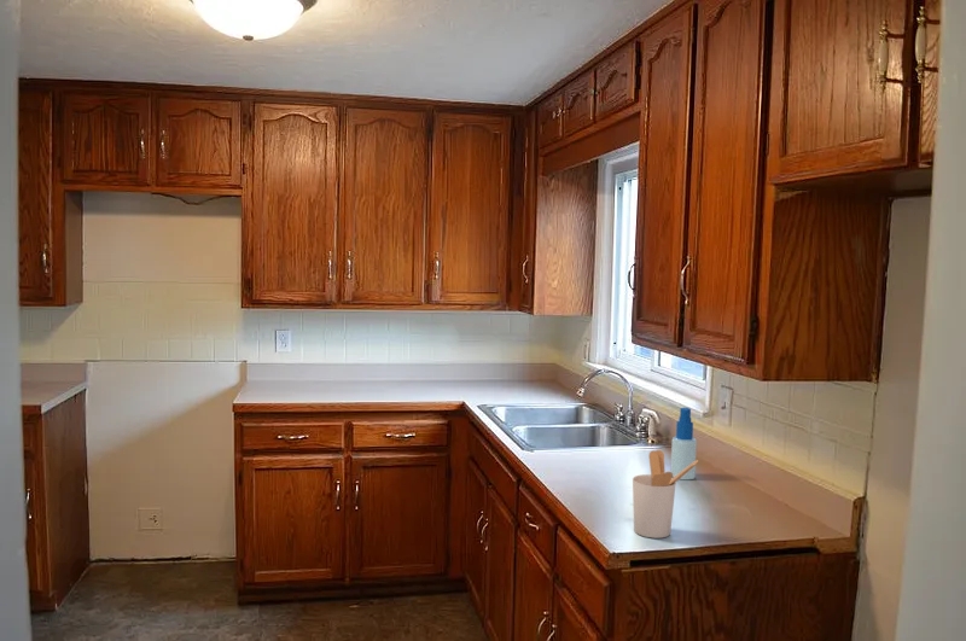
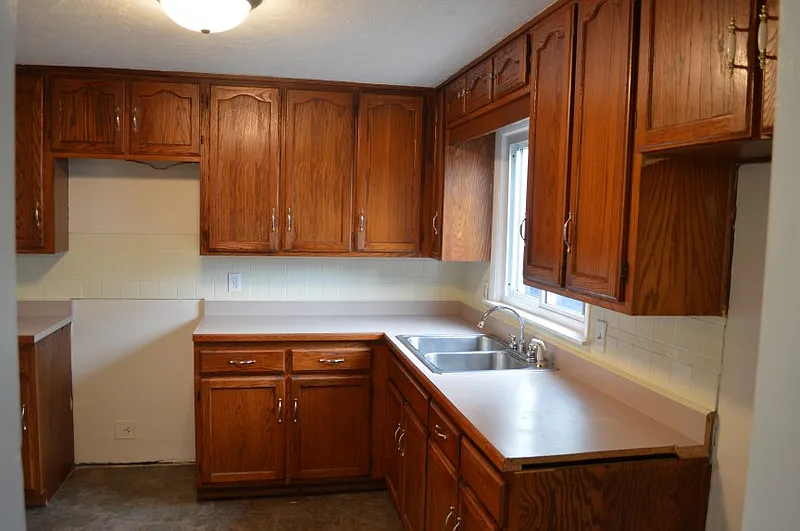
- utensil holder [632,449,699,540]
- spray bottle [670,407,698,480]
